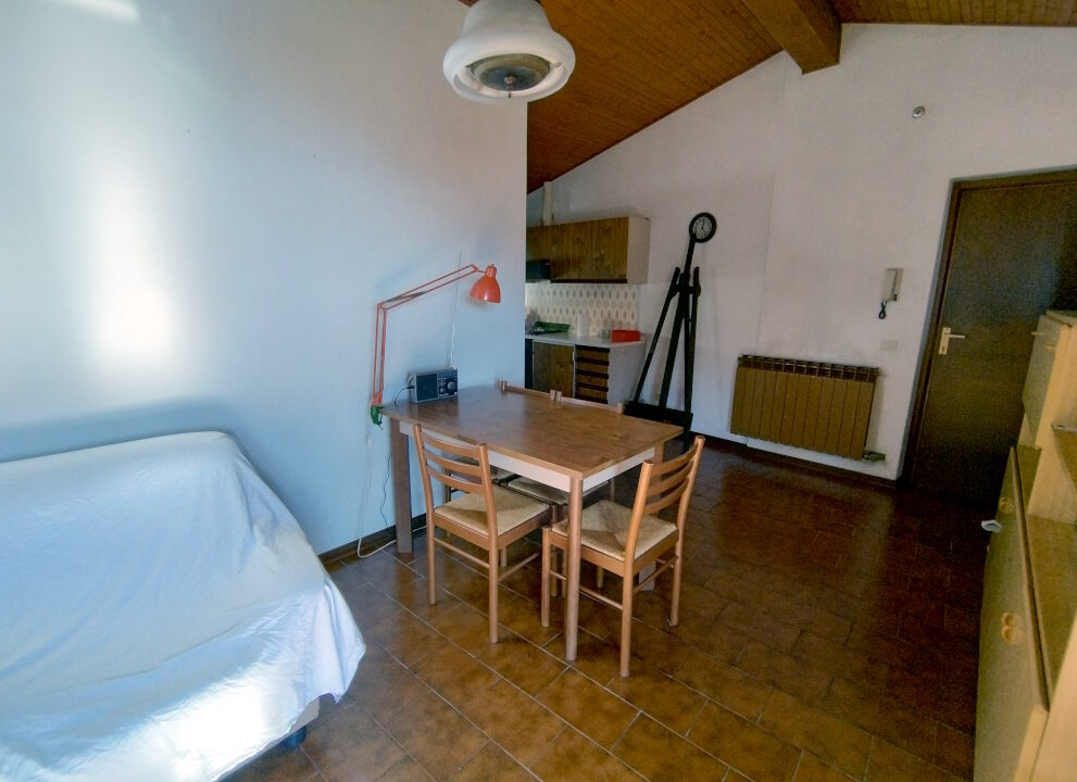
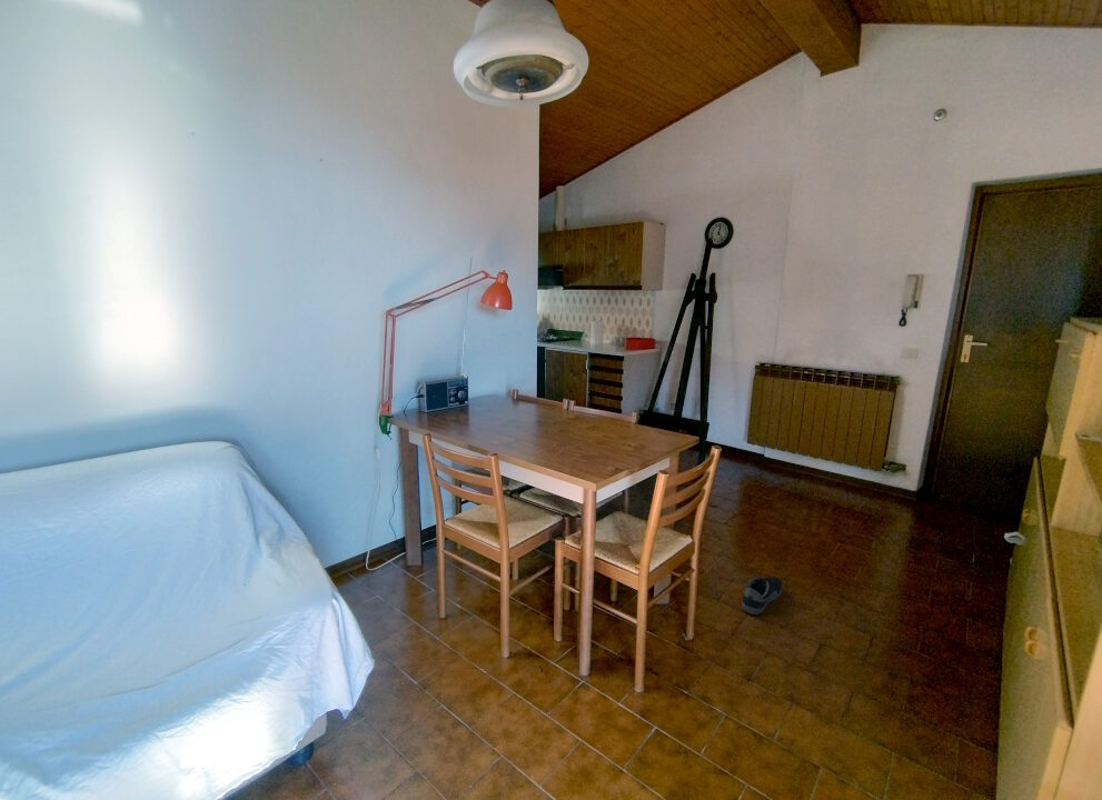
+ shoe [741,576,784,616]
